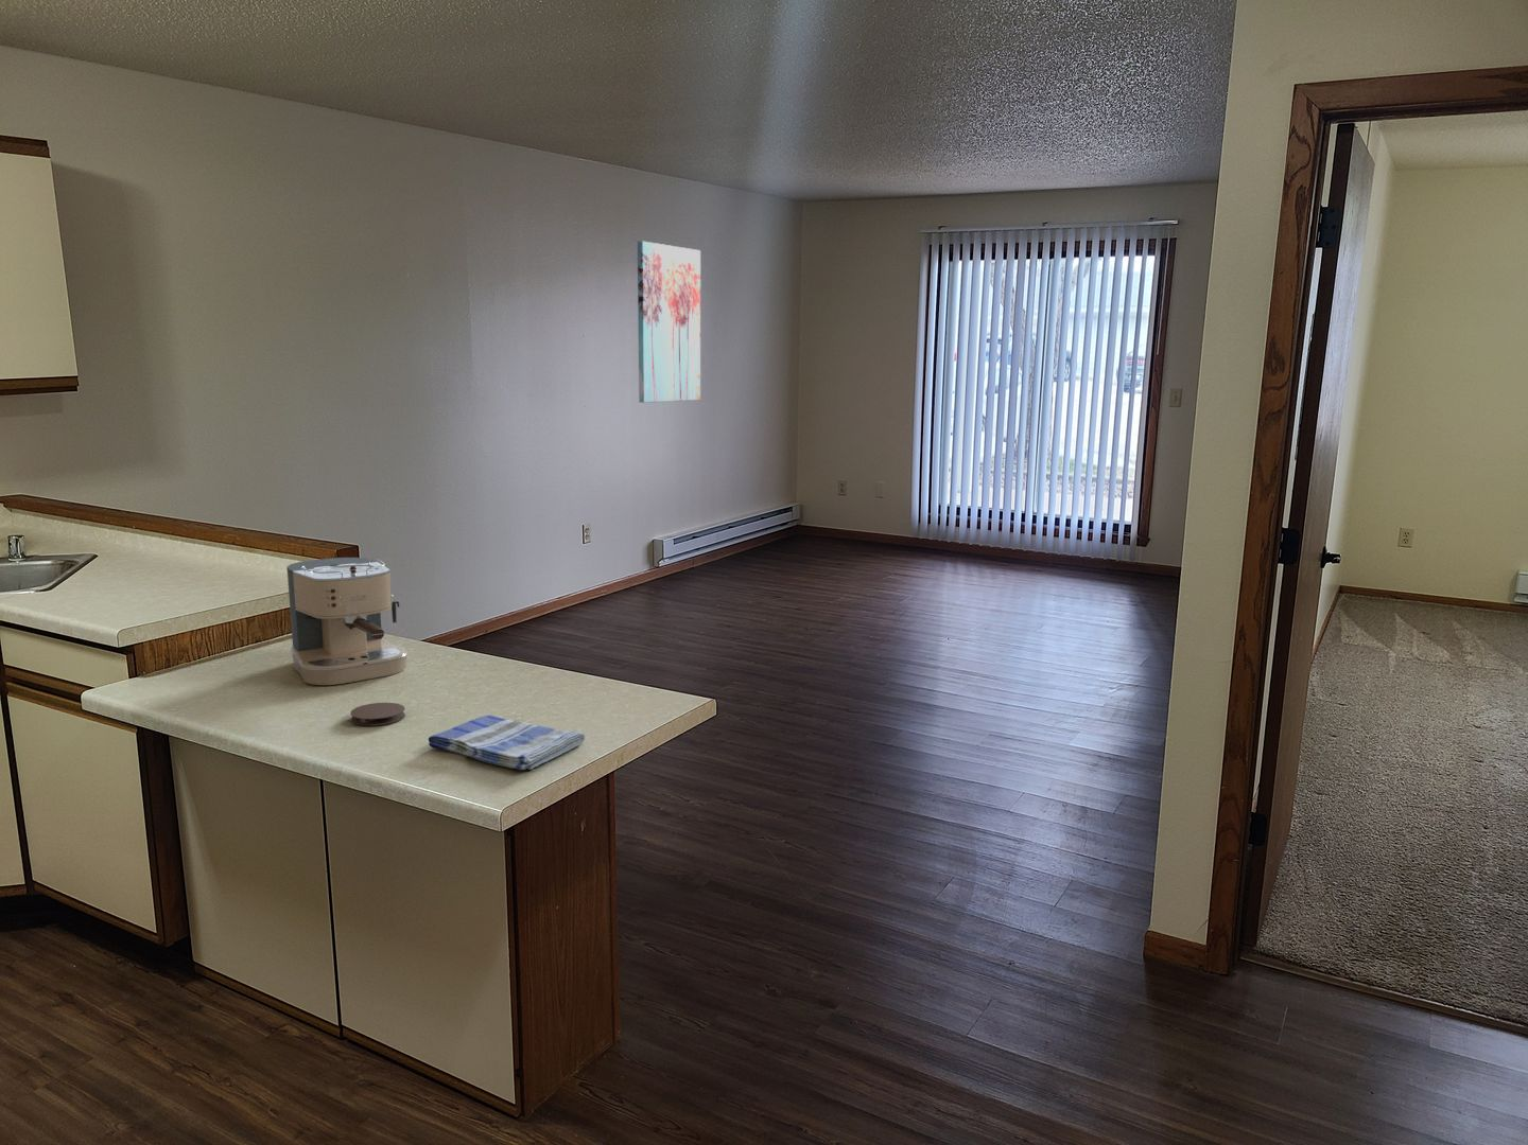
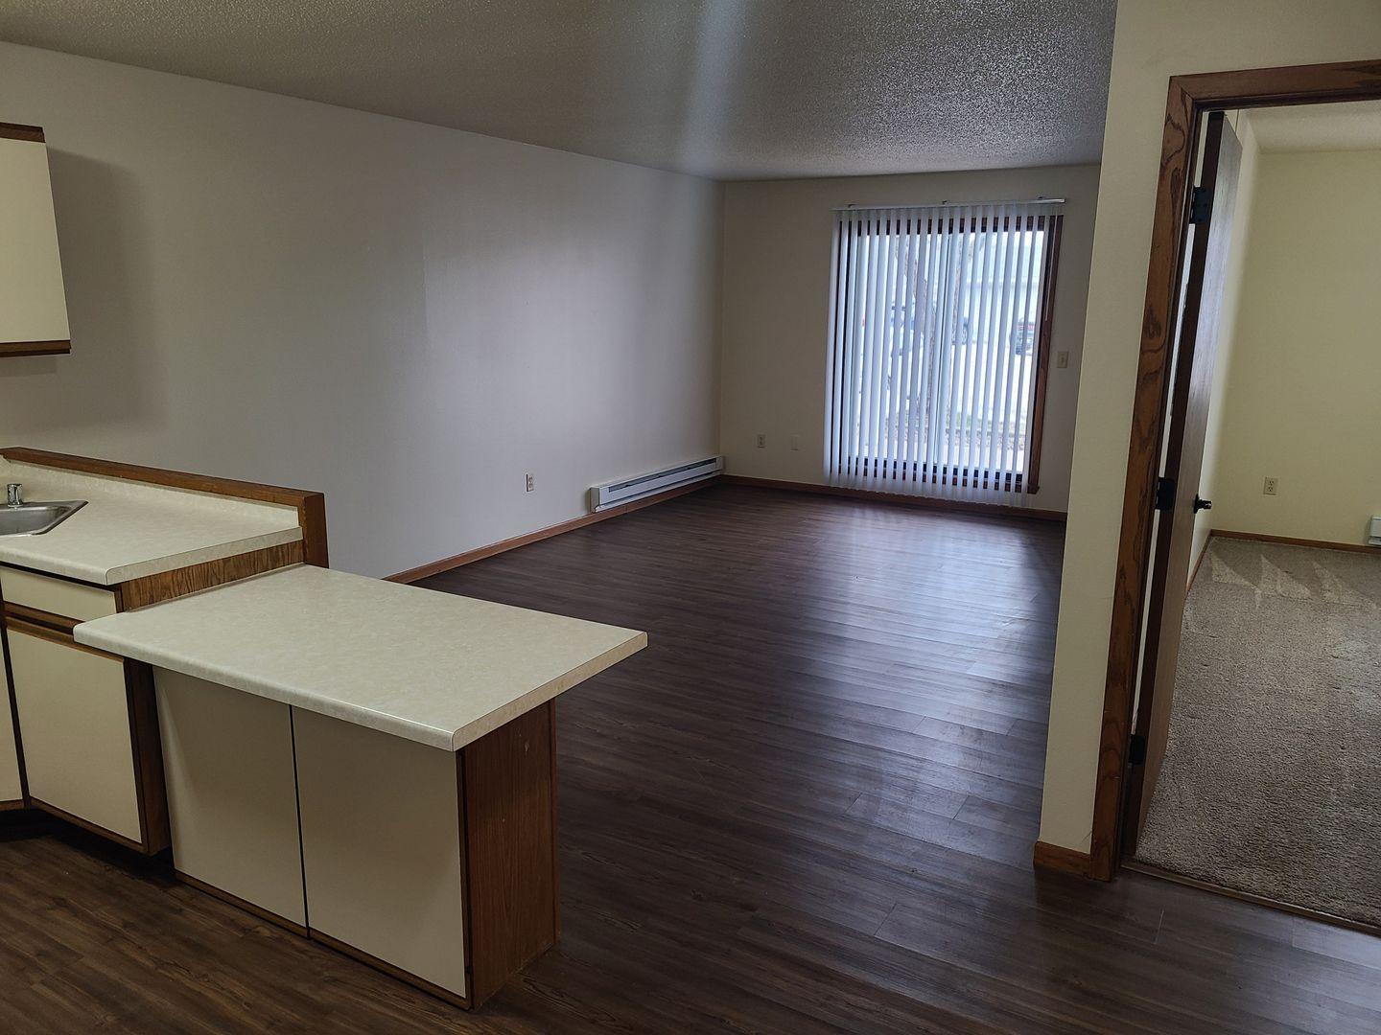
- coffee maker [285,557,409,686]
- dish towel [427,714,586,771]
- wall art [636,239,701,404]
- coaster [349,702,407,728]
